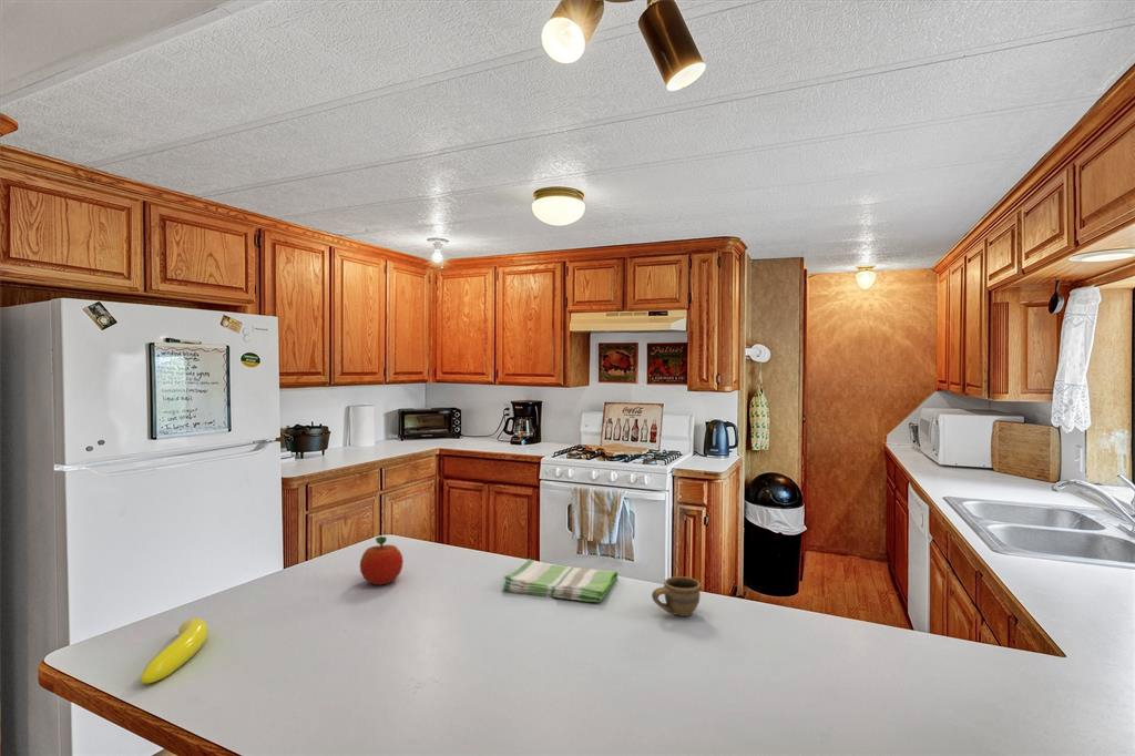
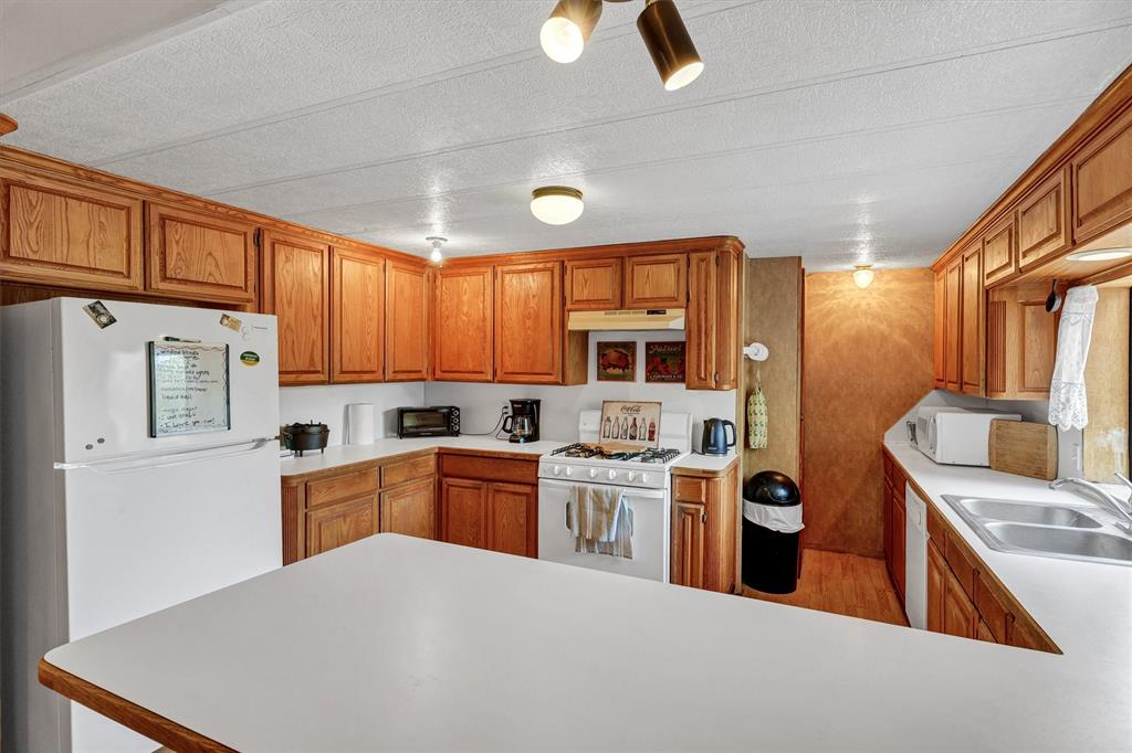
- banana [140,617,209,685]
- fruit [359,535,405,586]
- cup [651,575,702,617]
- dish towel [501,558,618,603]
